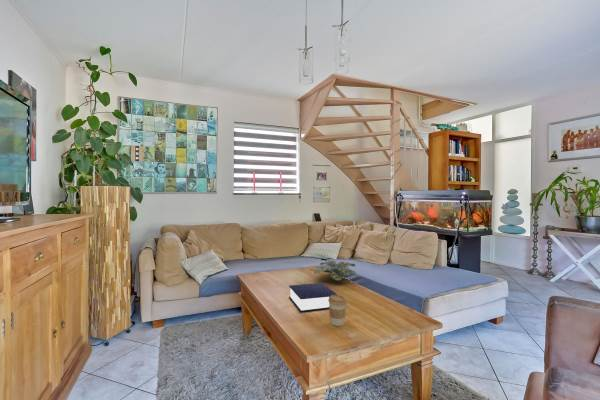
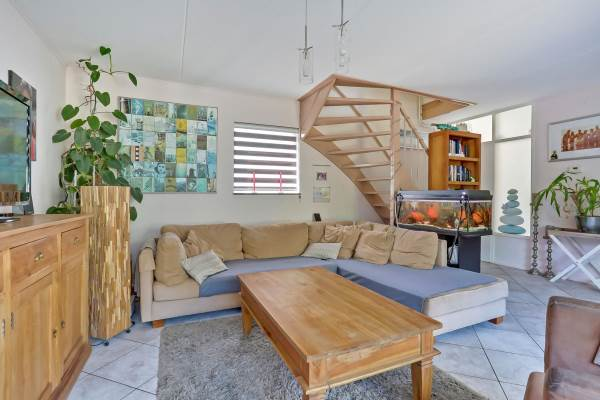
- plant [313,260,358,281]
- book [288,282,339,313]
- coffee cup [328,294,348,327]
